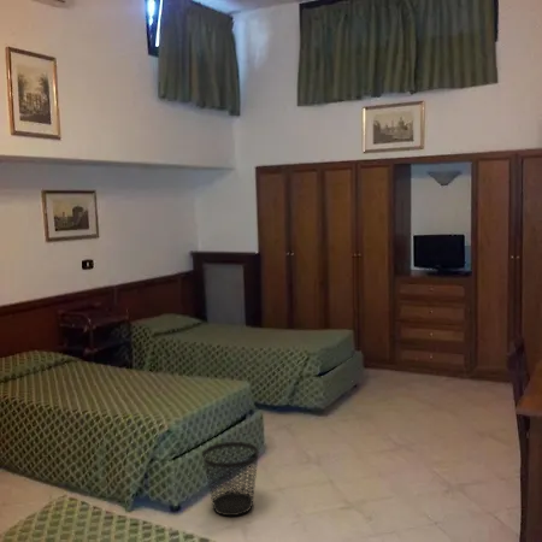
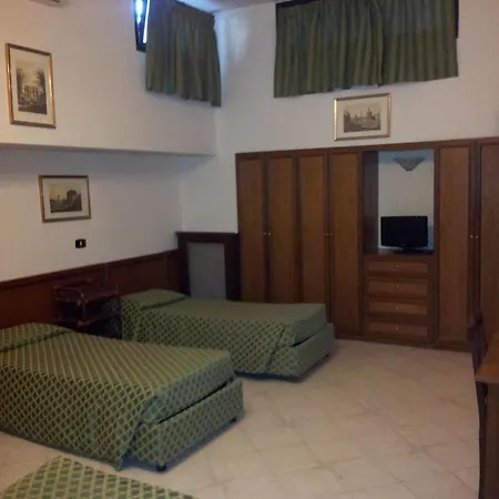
- wastebasket [201,441,260,517]
